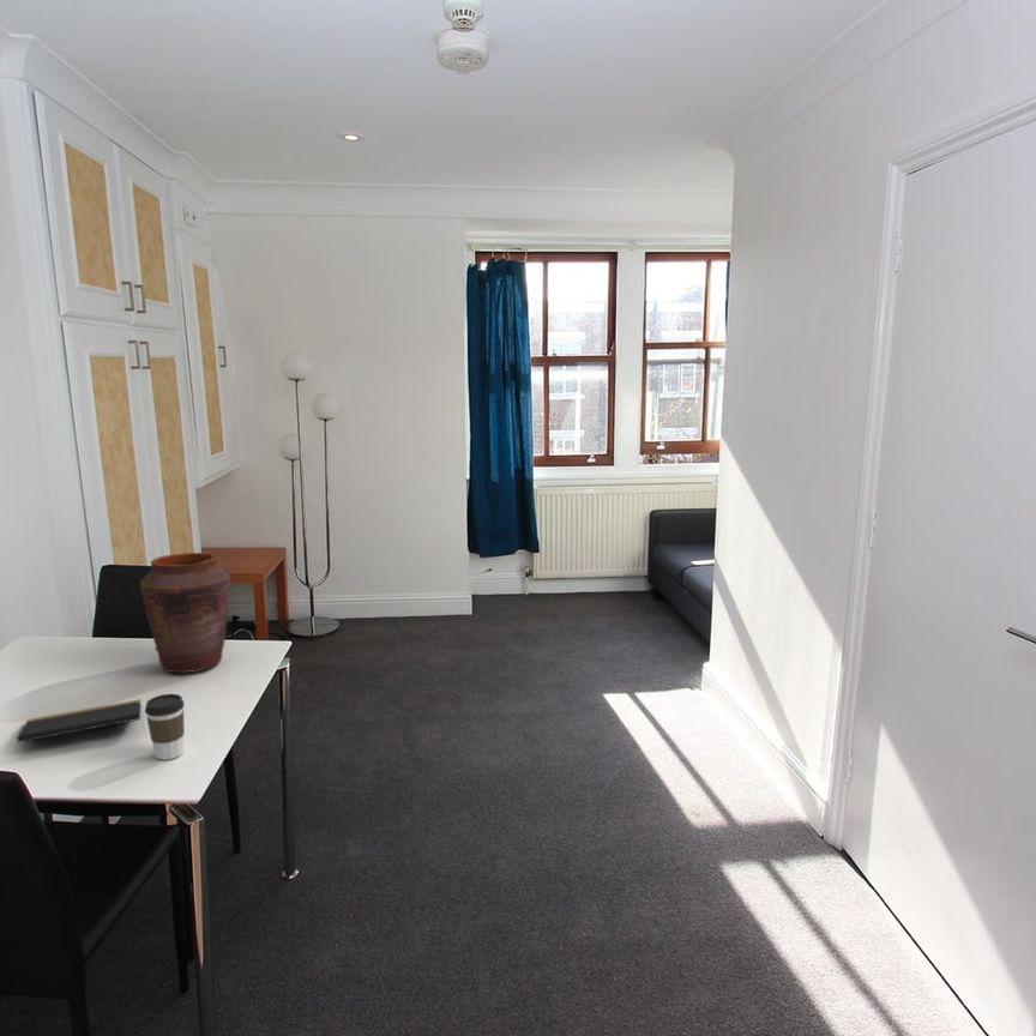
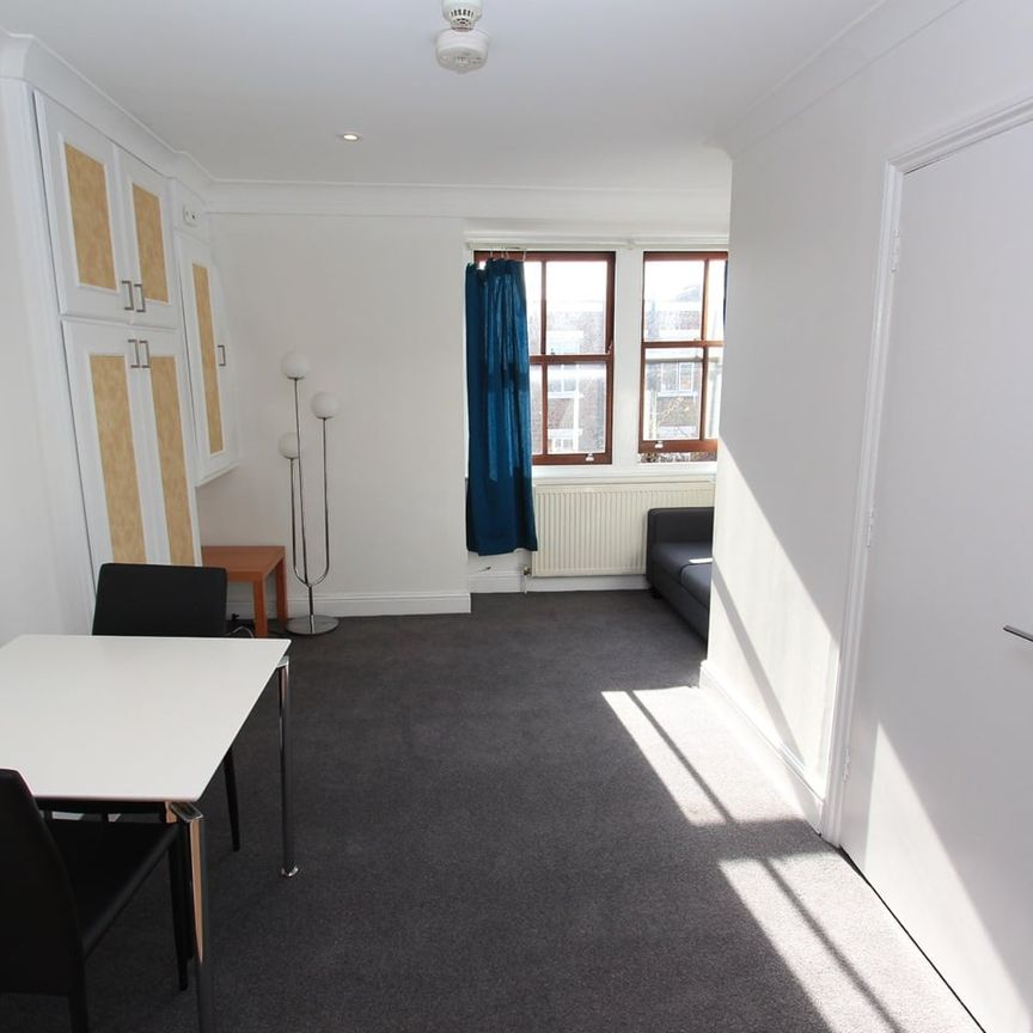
- vase [139,552,231,674]
- coffee cup [144,693,186,761]
- notepad [16,698,146,743]
